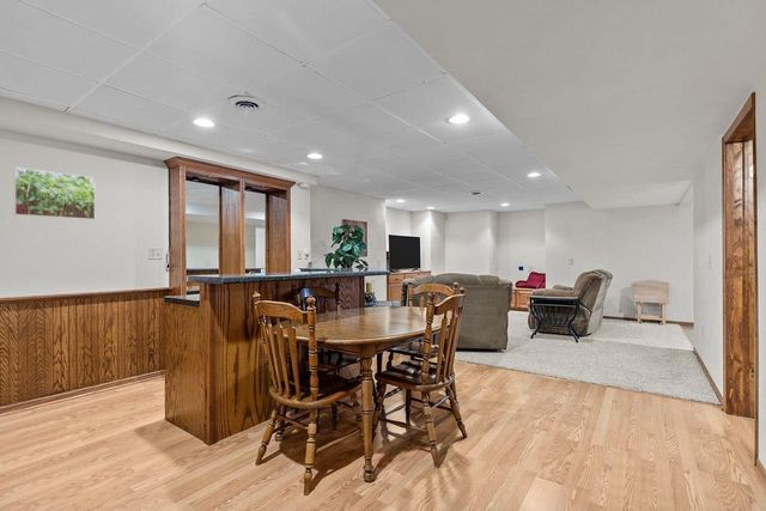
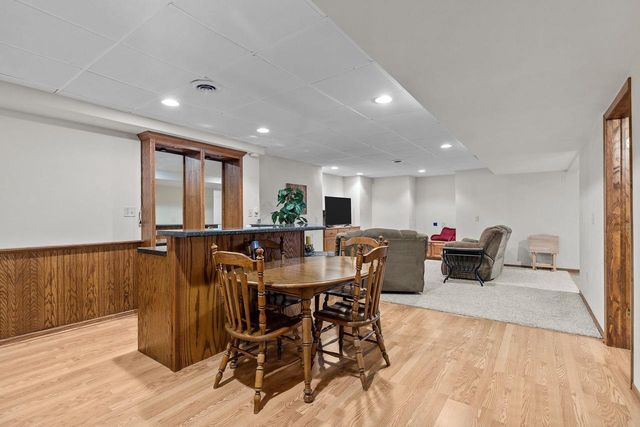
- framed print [13,165,96,220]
